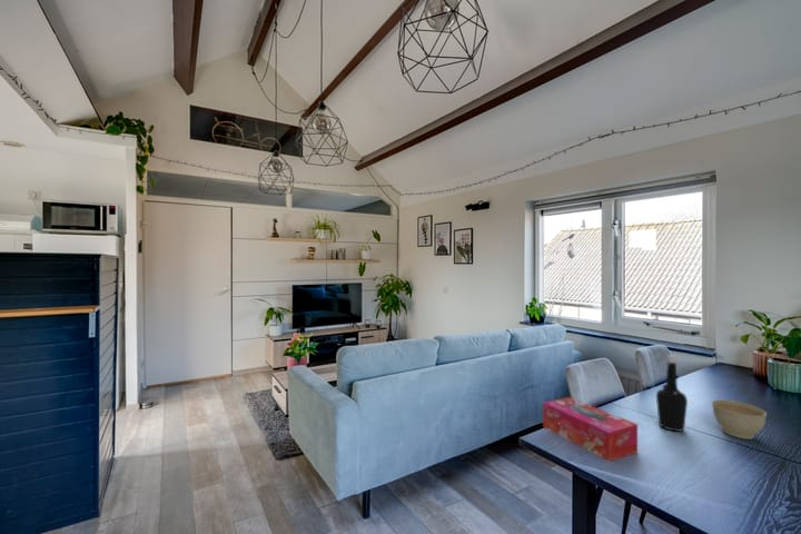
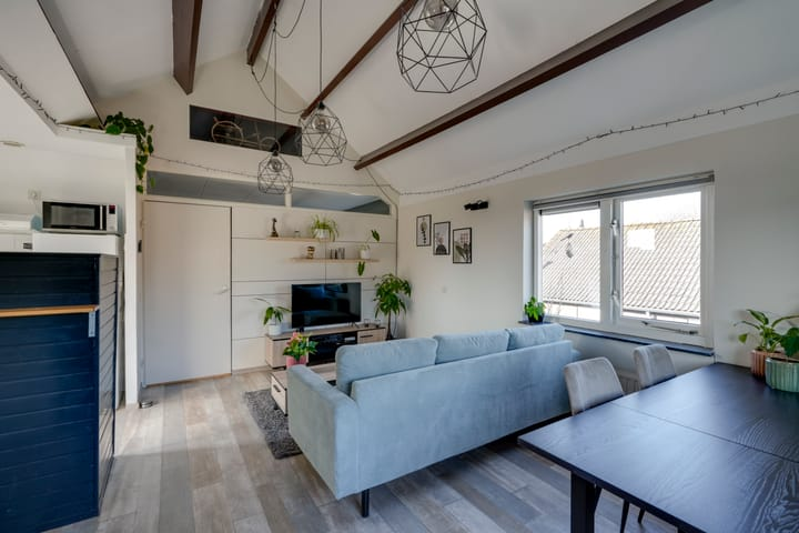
- tissue box [542,396,639,463]
- planter bowl [711,399,768,441]
- bottle [655,354,689,433]
